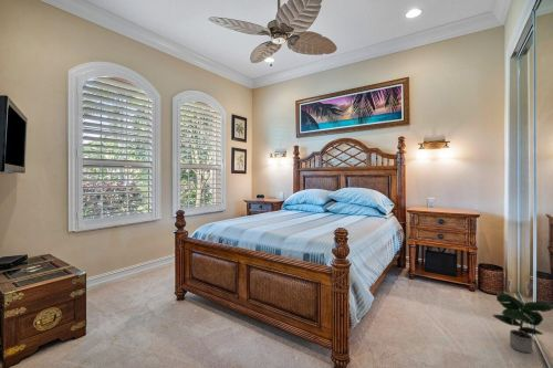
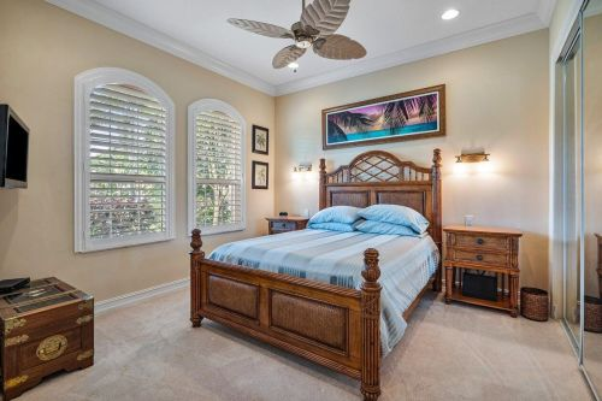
- potted plant [492,292,553,354]
